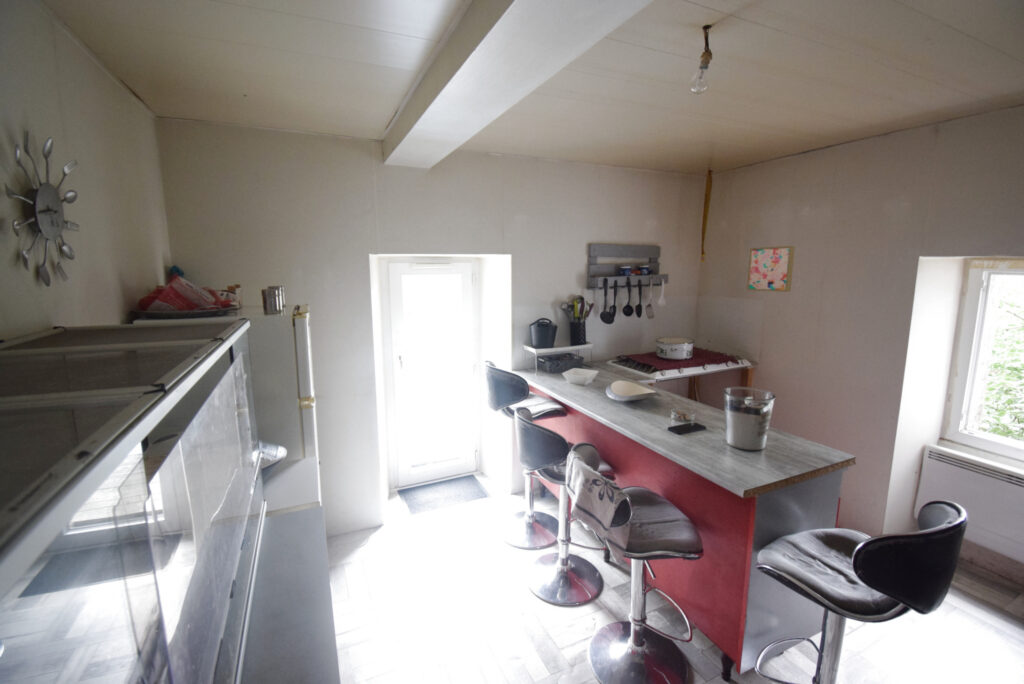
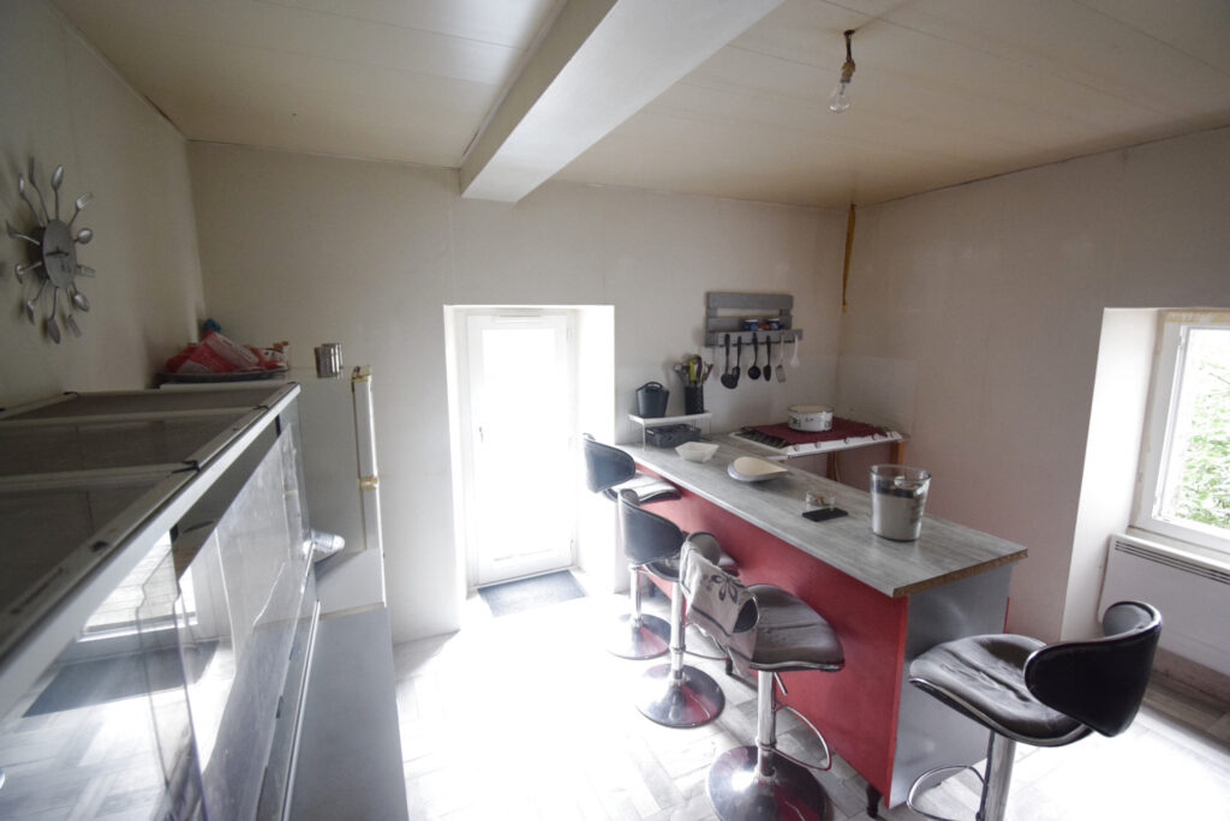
- wall art [746,245,796,293]
